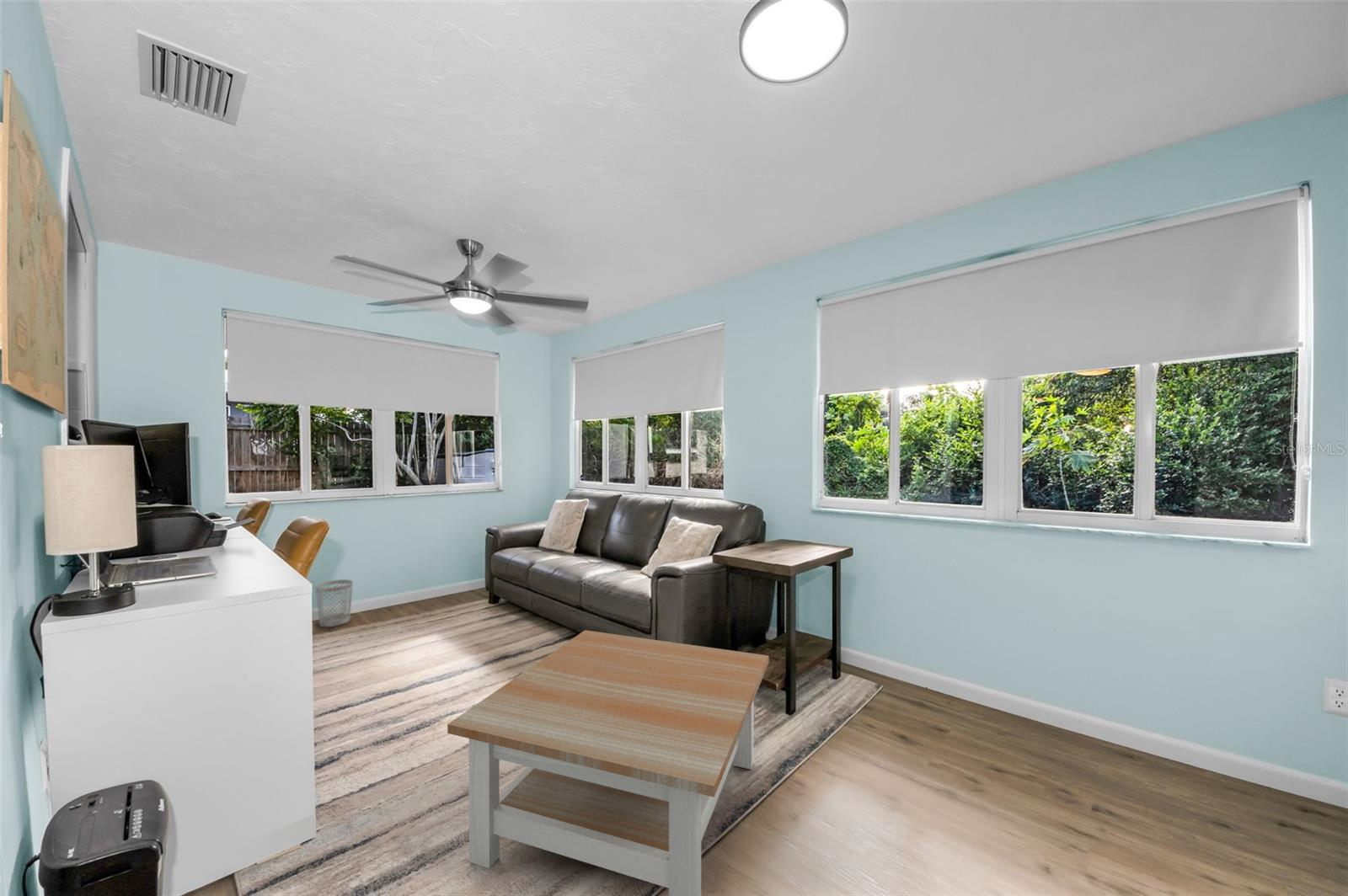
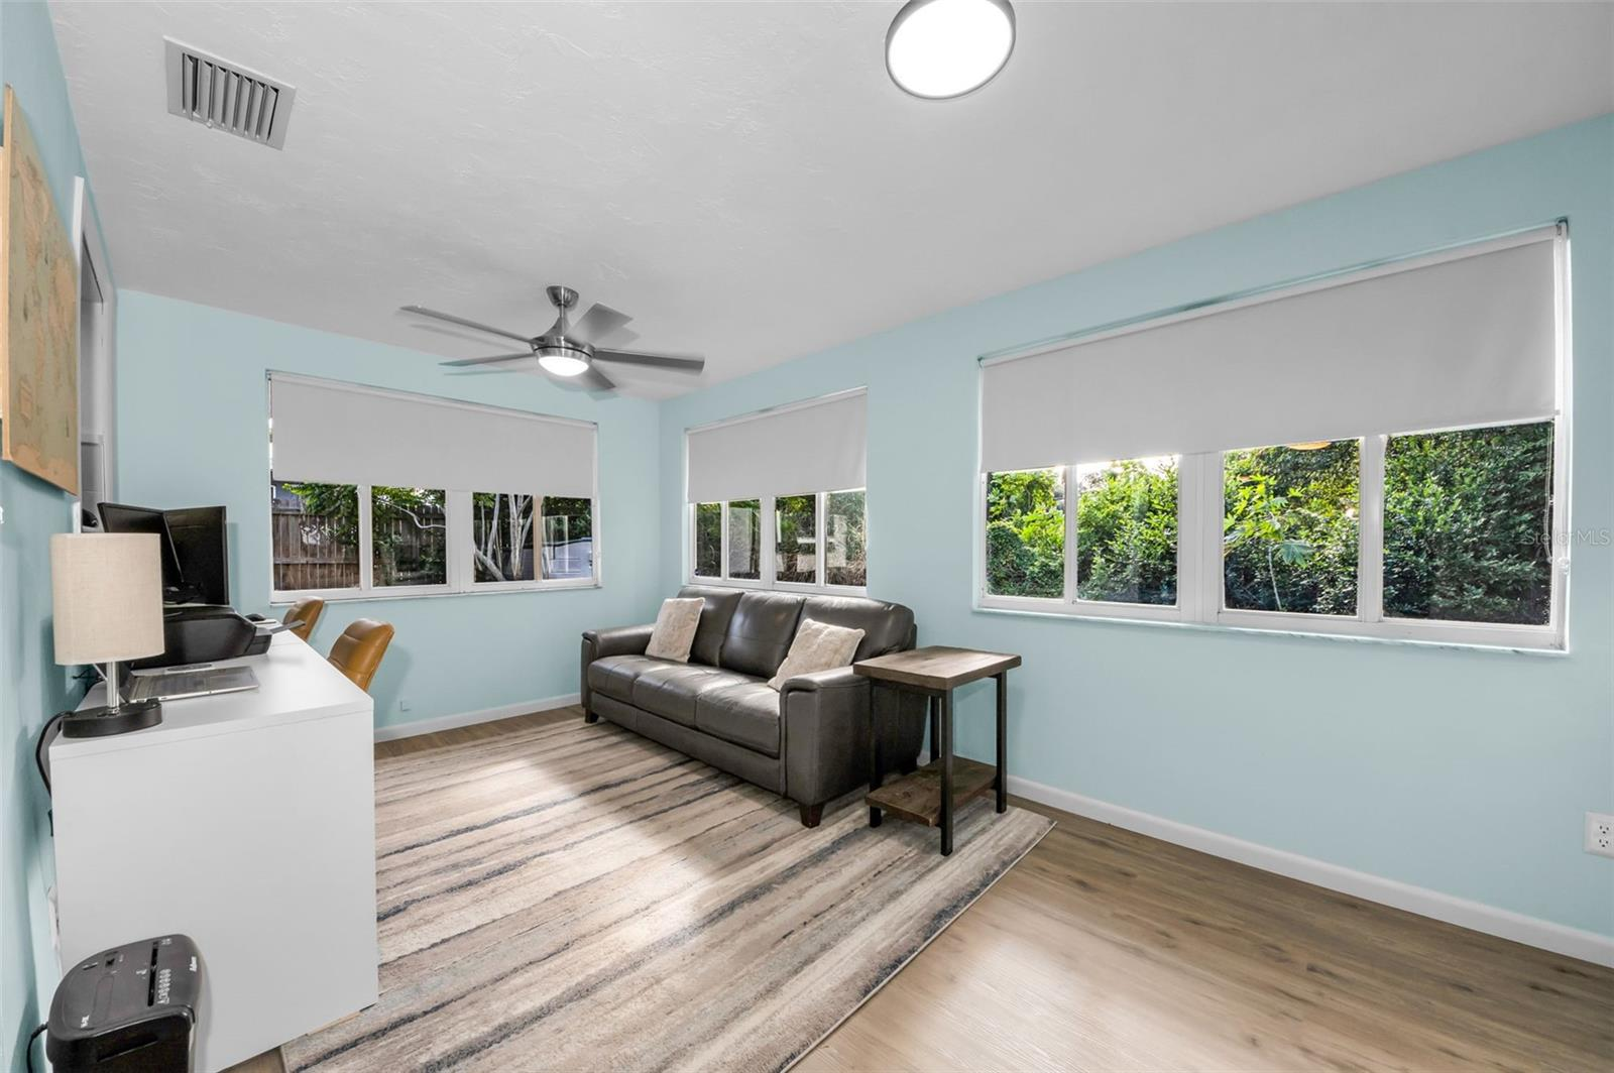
- coffee table [447,629,770,896]
- wastebasket [314,579,354,627]
